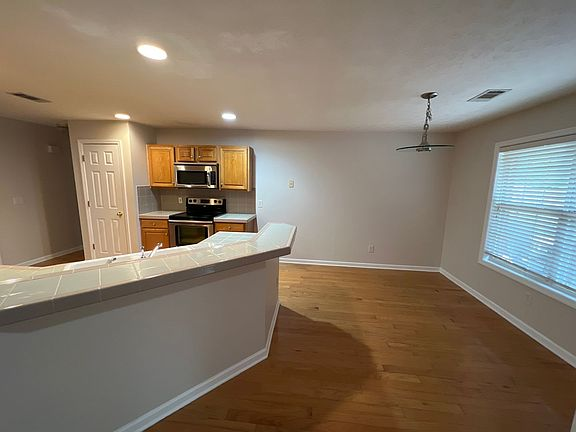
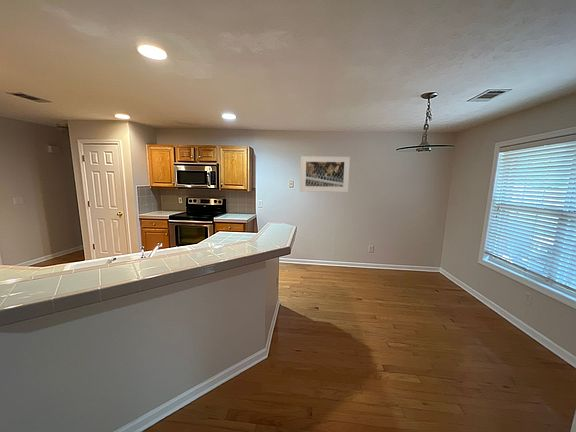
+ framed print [299,155,351,193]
